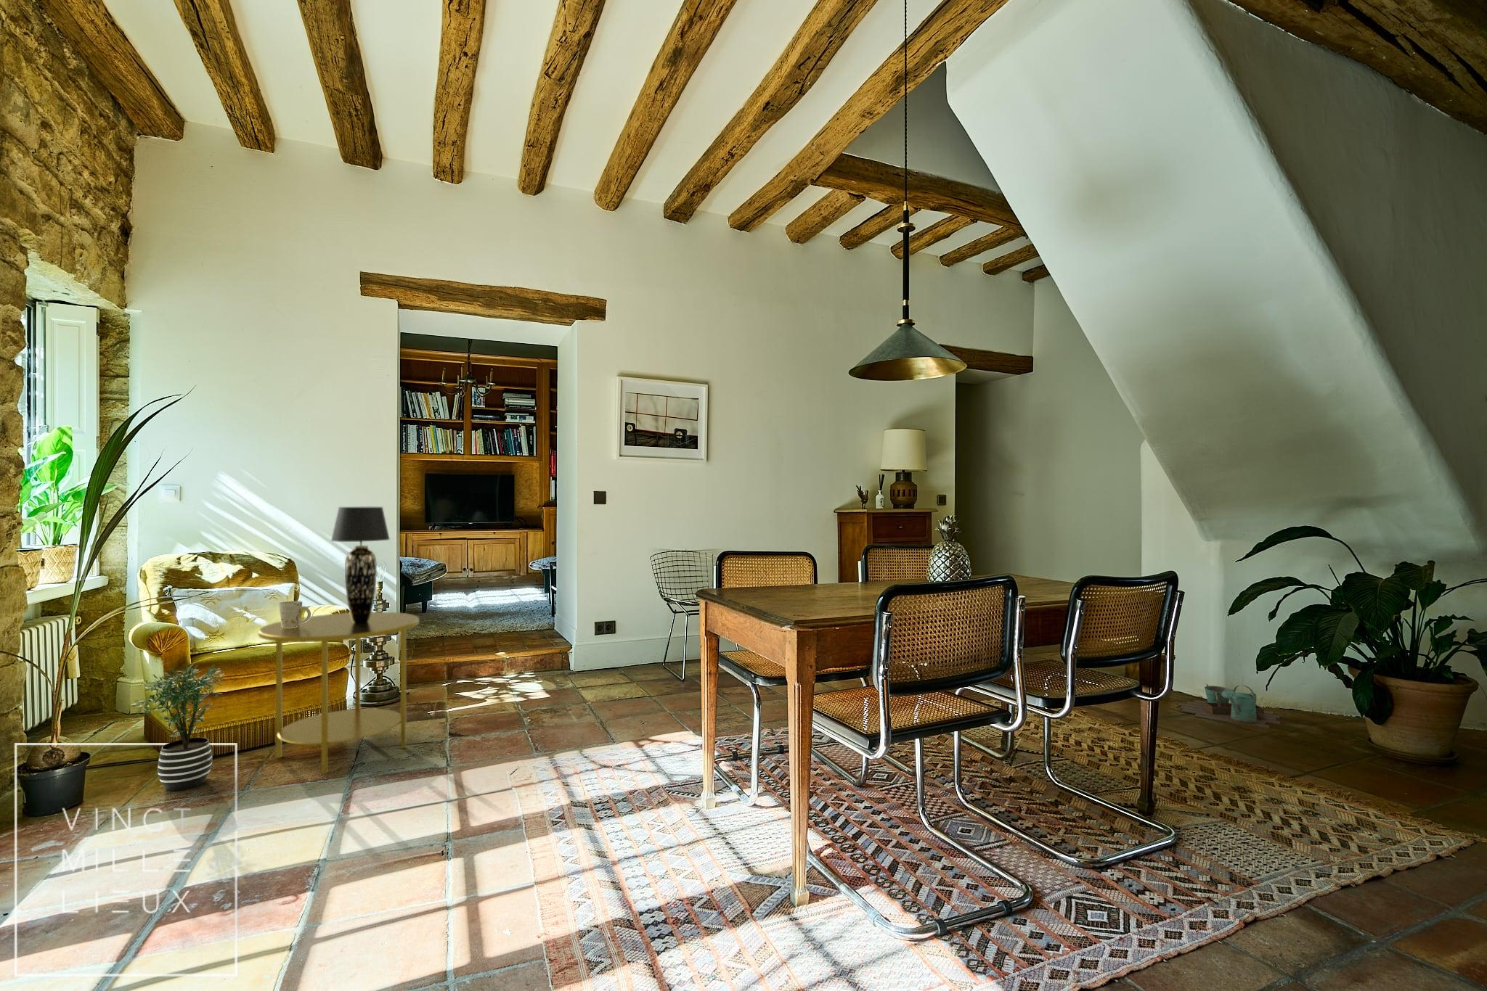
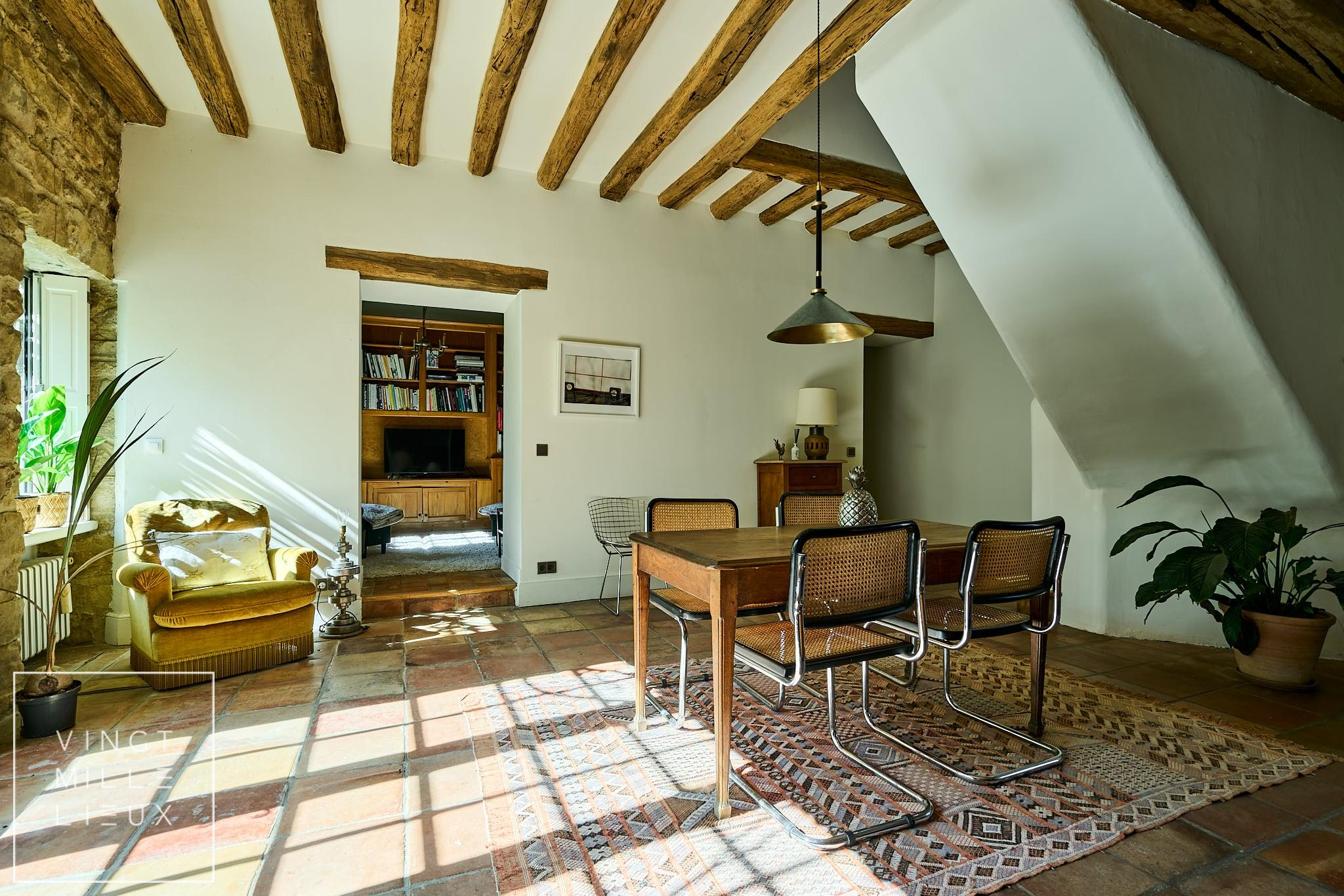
- mug [278,599,312,627]
- table lamp [331,507,391,624]
- side table [258,612,419,775]
- potted plant [128,664,225,792]
- watering can [1177,684,1281,729]
